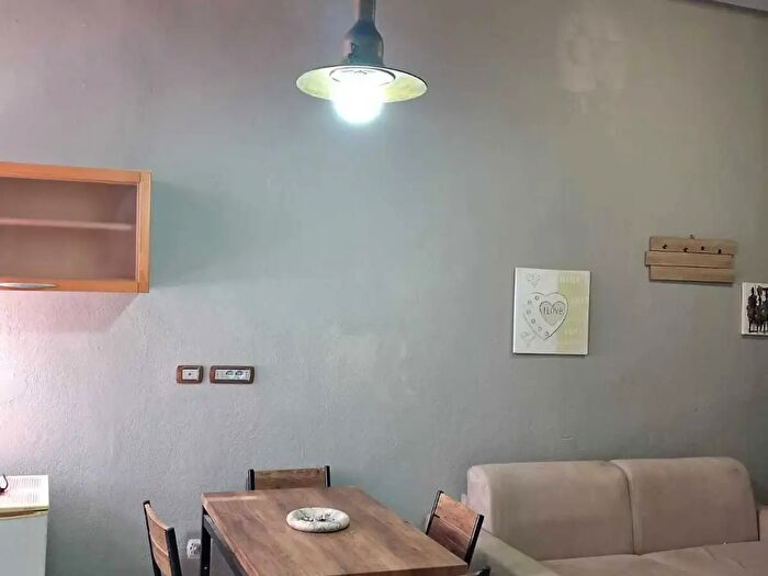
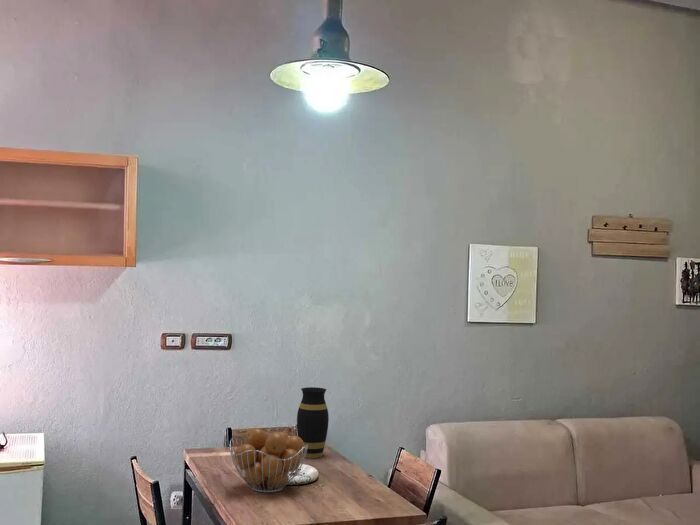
+ fruit basket [229,427,308,494]
+ vase [296,386,330,459]
